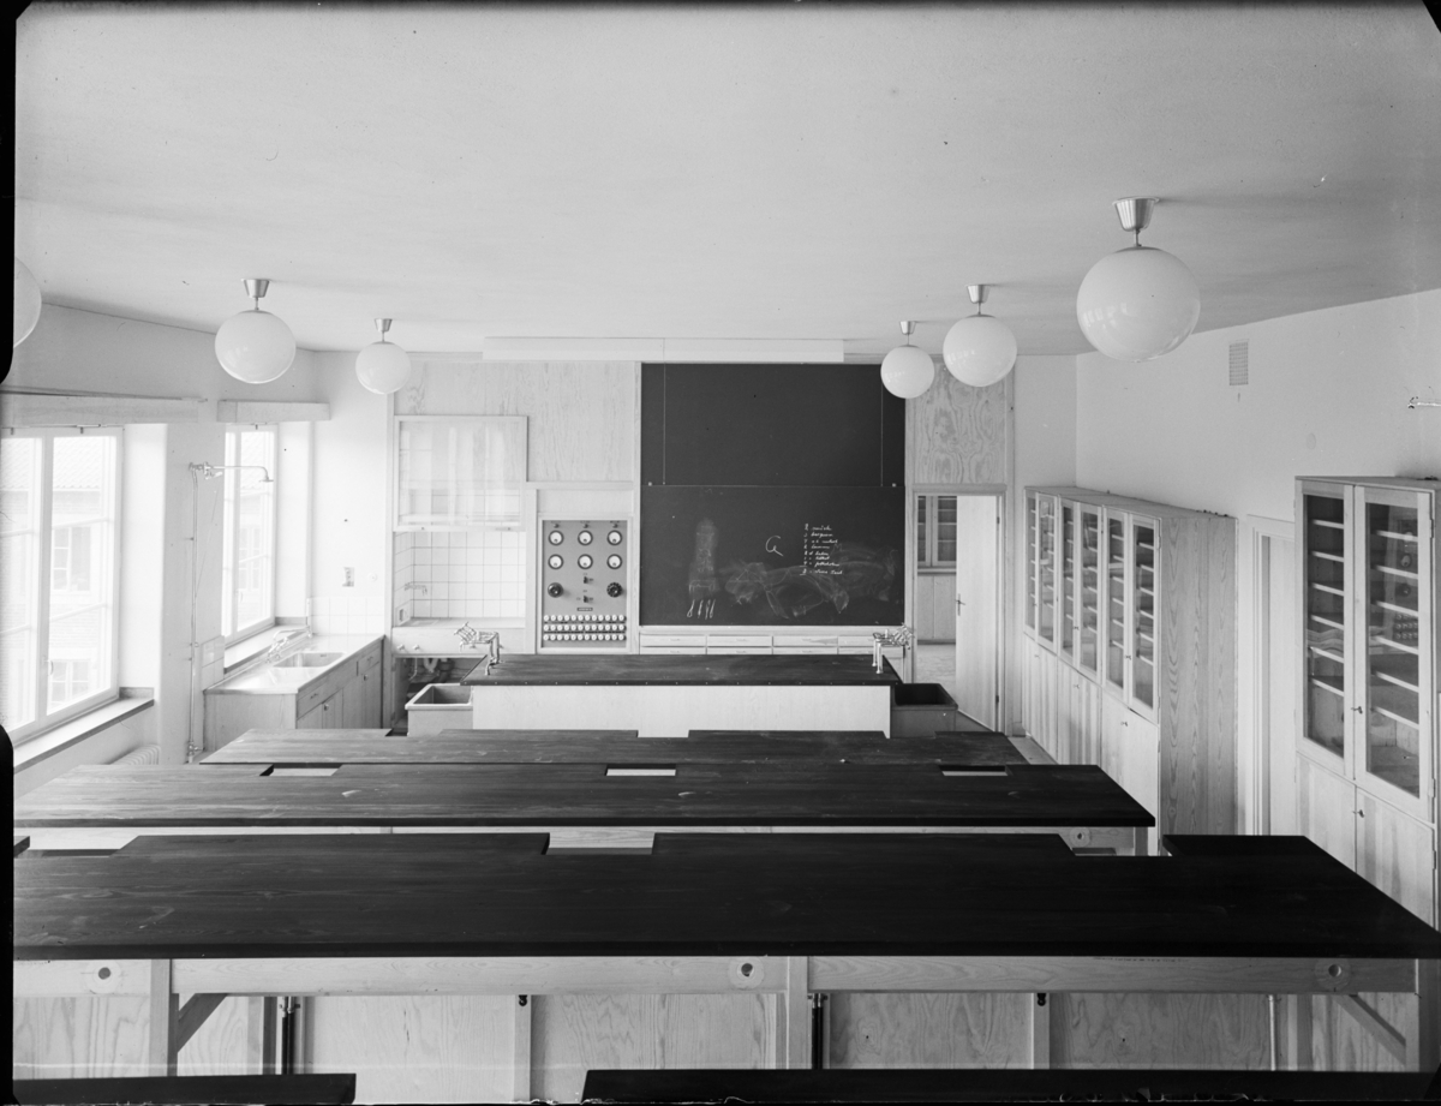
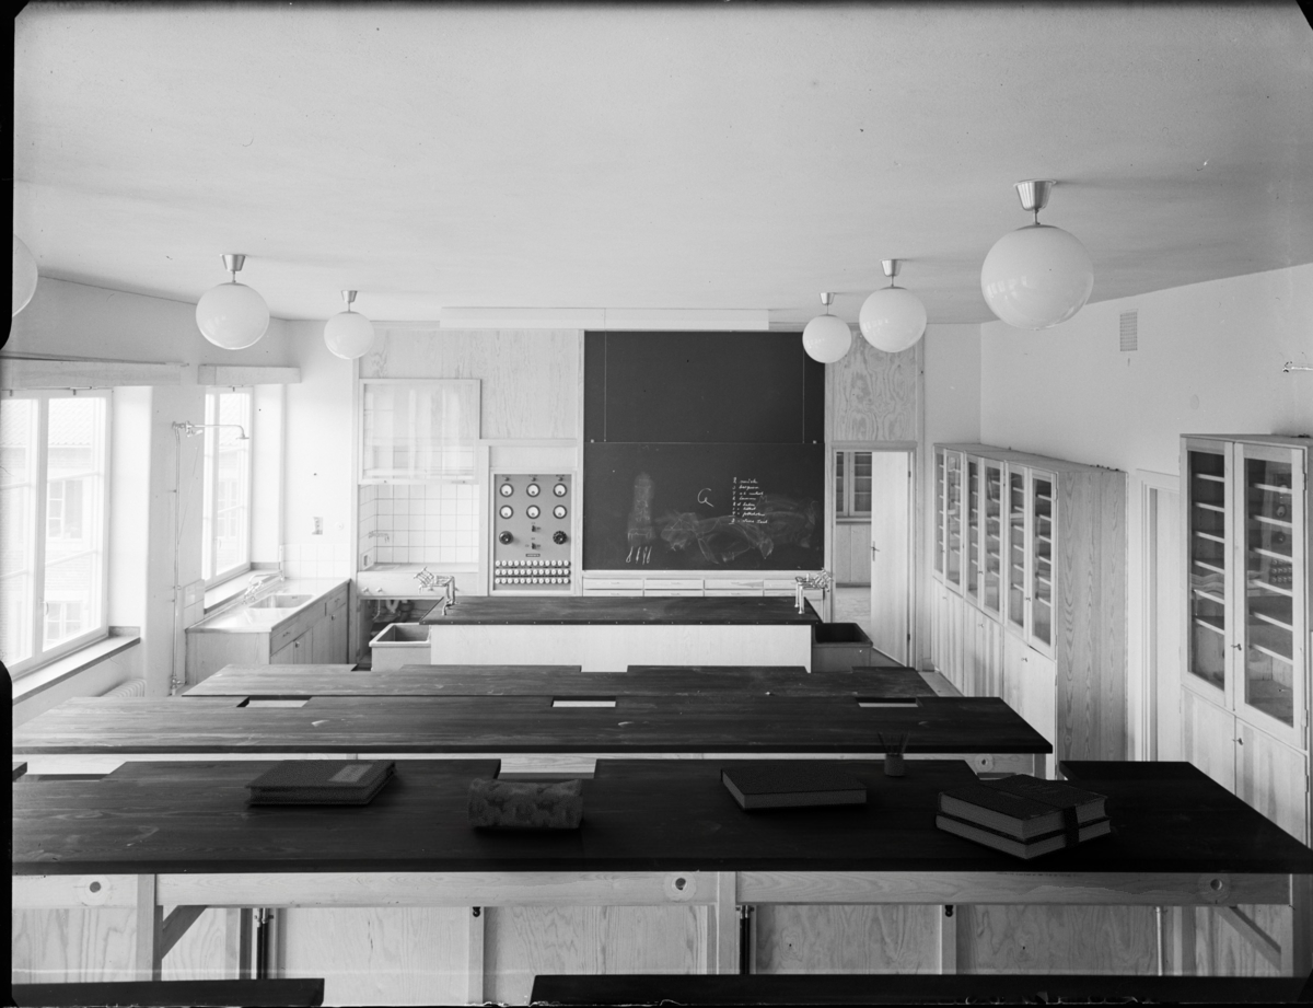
+ pencil case [466,777,585,830]
+ notebook [244,758,399,806]
+ pencil box [875,727,913,777]
+ notebook [719,762,870,811]
+ hardback book [932,773,1115,862]
